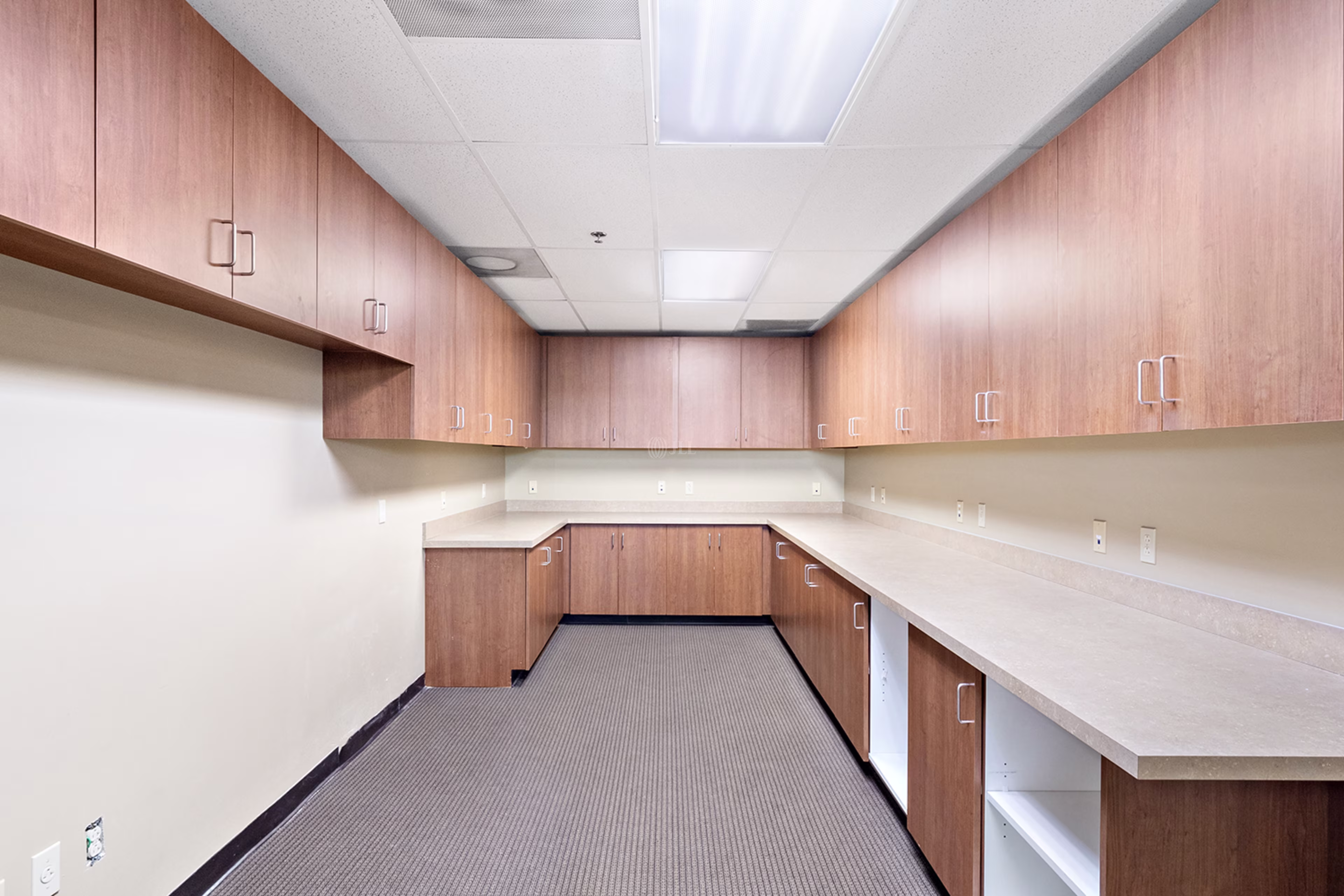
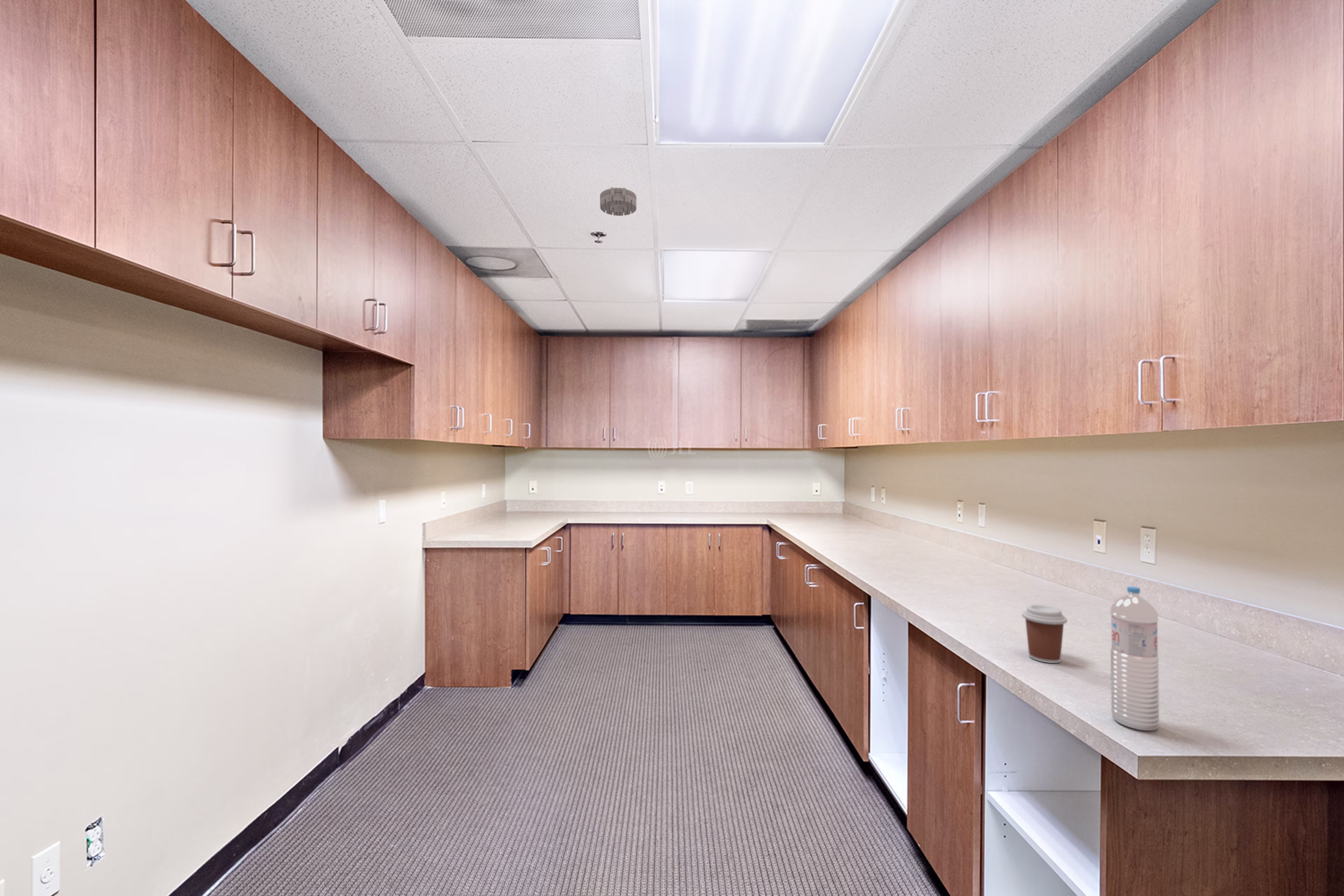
+ smoke detector [600,187,637,216]
+ coffee cup [1022,604,1068,663]
+ water bottle [1110,586,1160,731]
